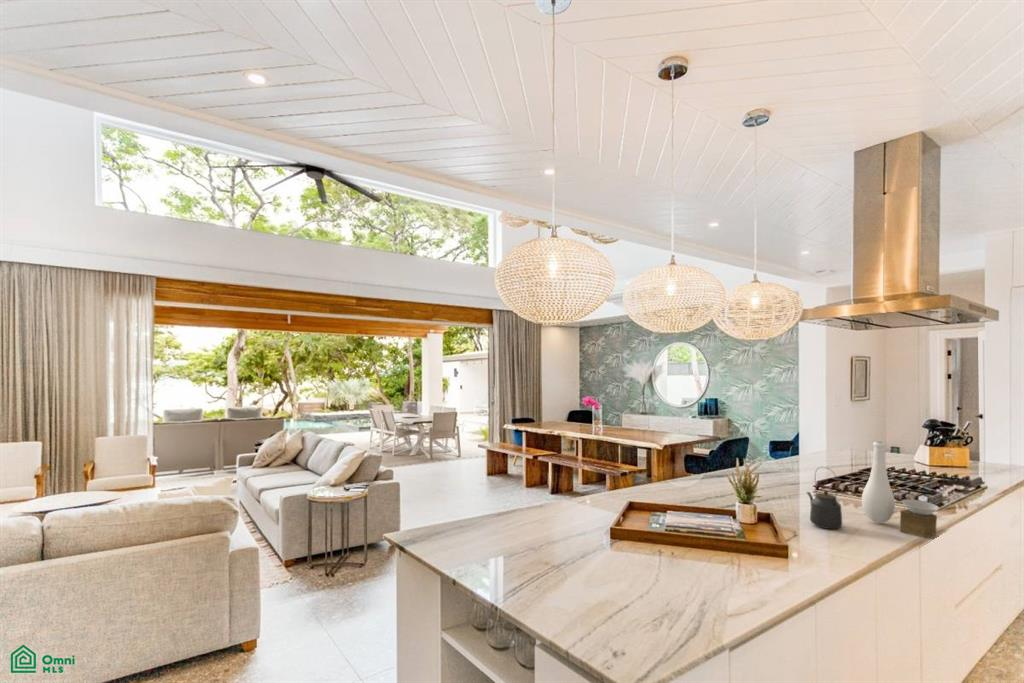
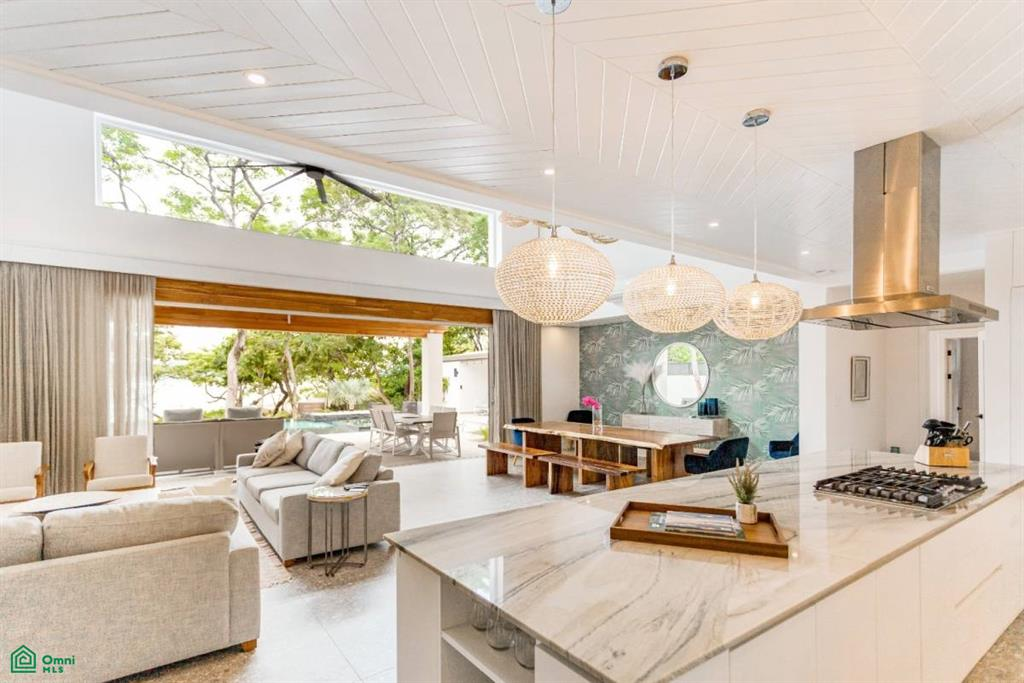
- kettle [805,466,843,530]
- vase [861,441,940,539]
